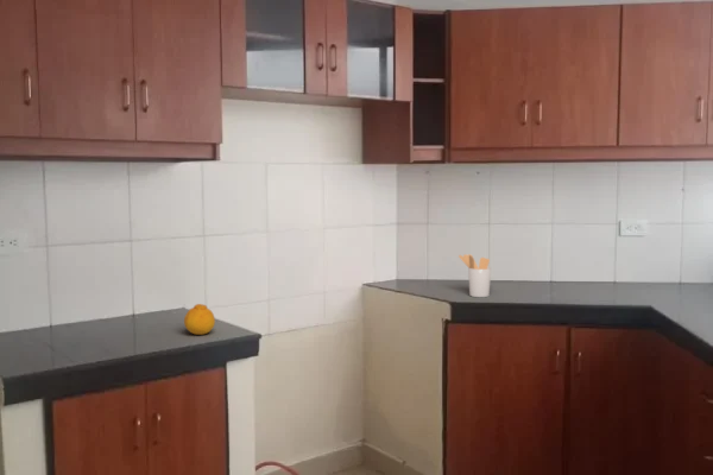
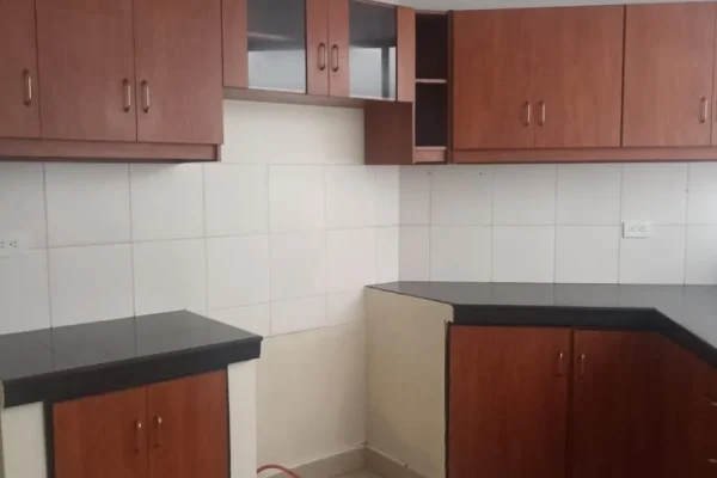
- fruit [183,303,216,336]
- utensil holder [458,253,492,298]
